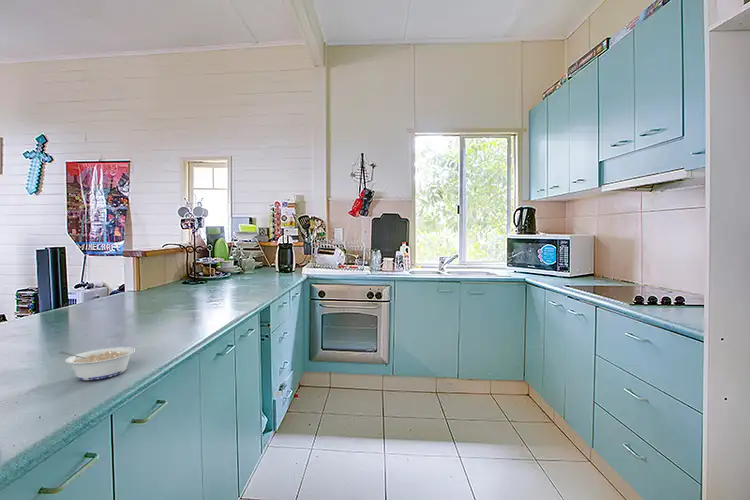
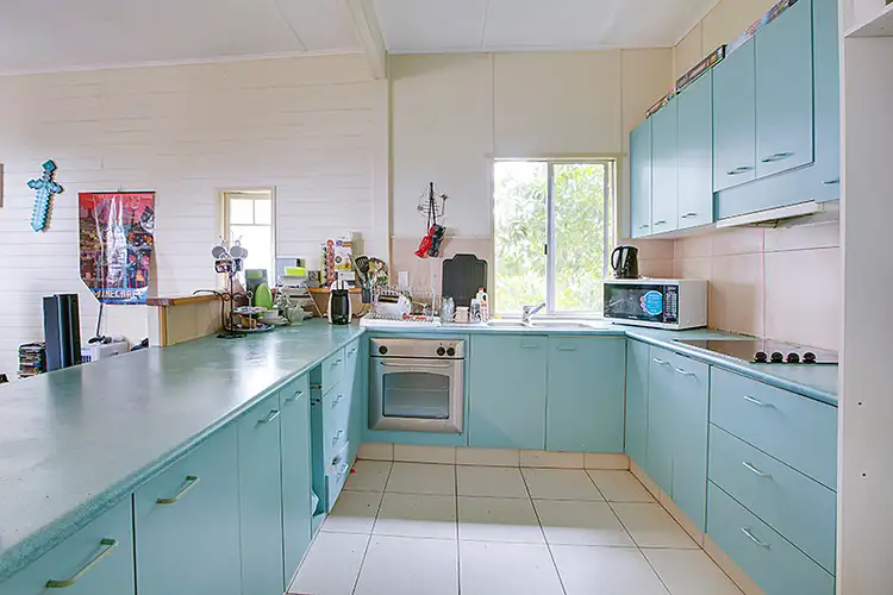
- legume [58,346,136,381]
